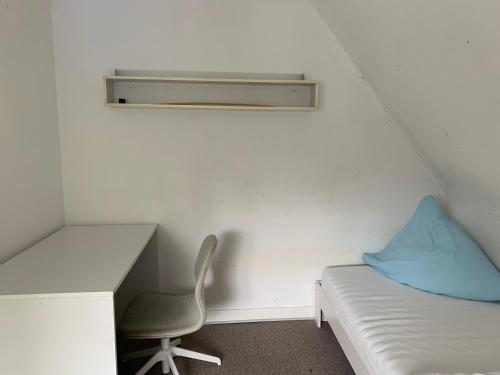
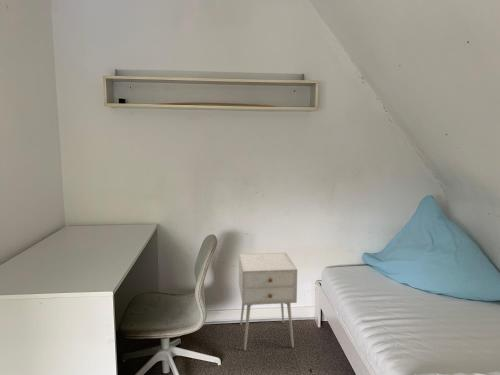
+ nightstand [238,252,298,351]
